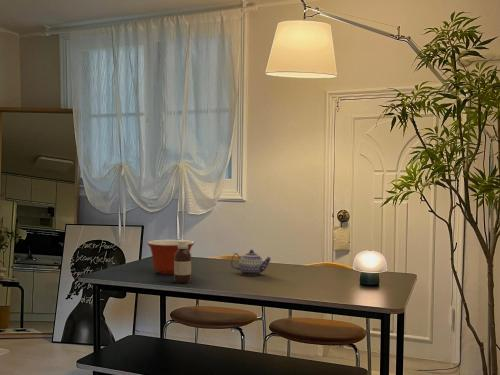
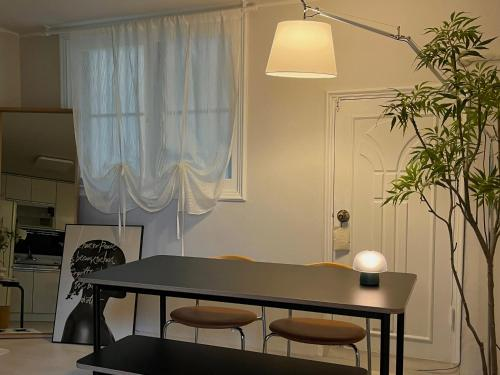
- bottle [173,239,192,284]
- teapot [230,249,272,277]
- mixing bowl [146,239,195,275]
